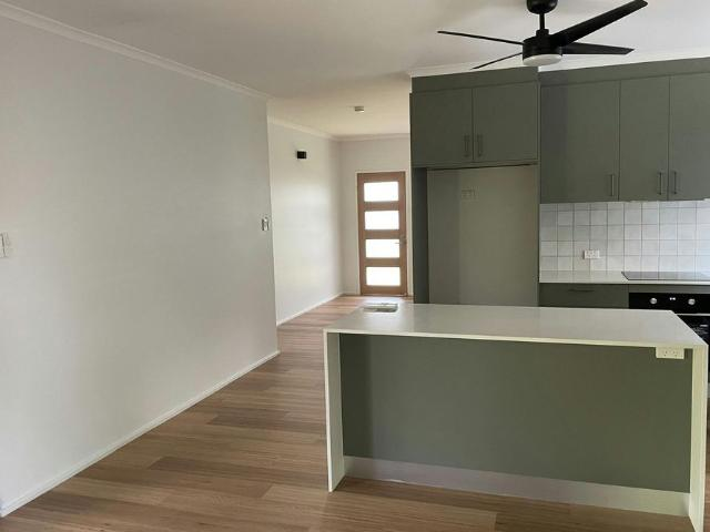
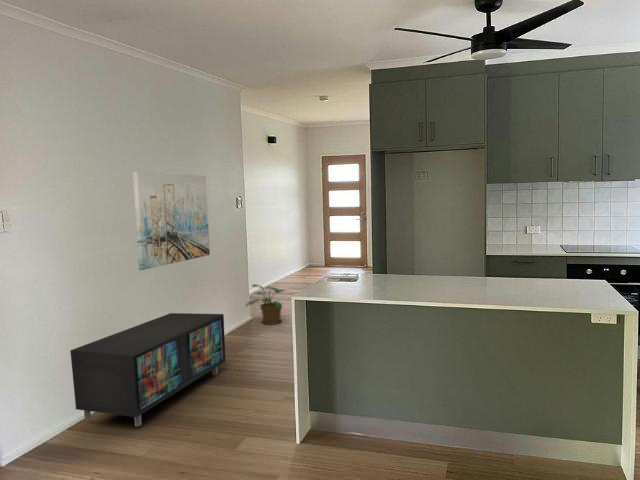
+ wall art [132,171,211,271]
+ storage cabinet [69,312,226,427]
+ potted plant [245,283,287,326]
